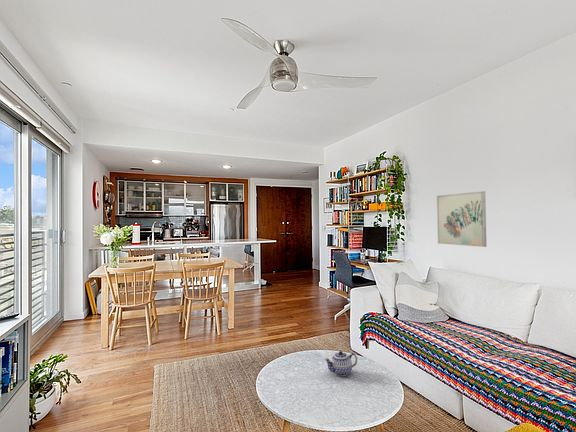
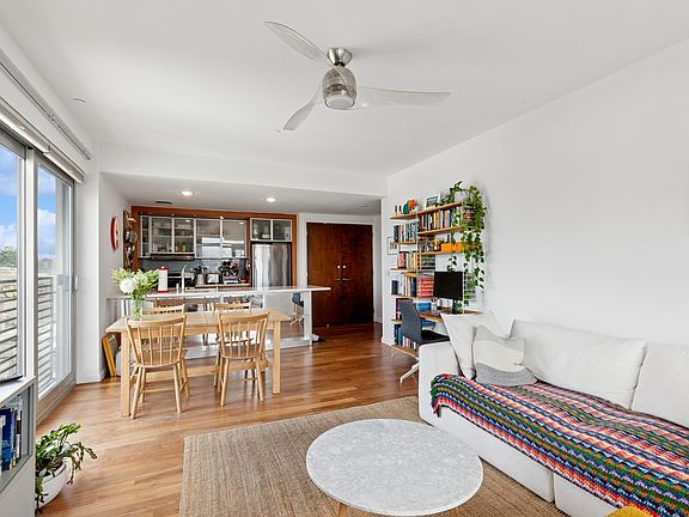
- teapot [324,350,358,377]
- wall art [436,190,488,248]
